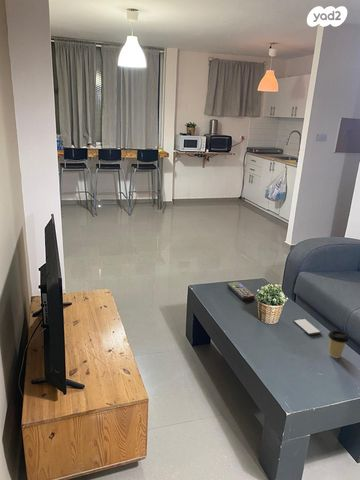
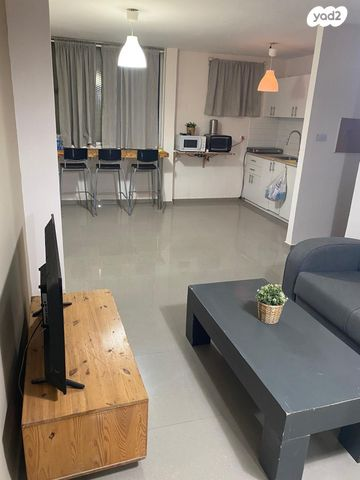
- coffee cup [327,329,349,359]
- smartphone [292,317,322,336]
- remote control [227,281,256,302]
